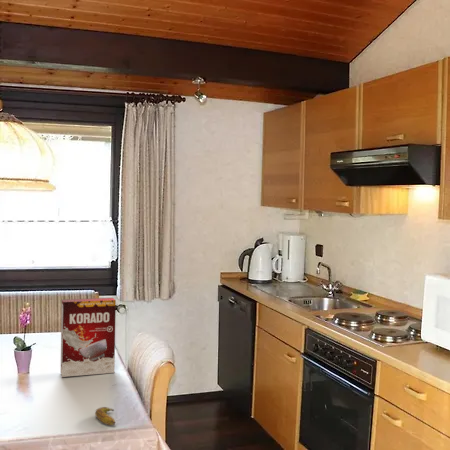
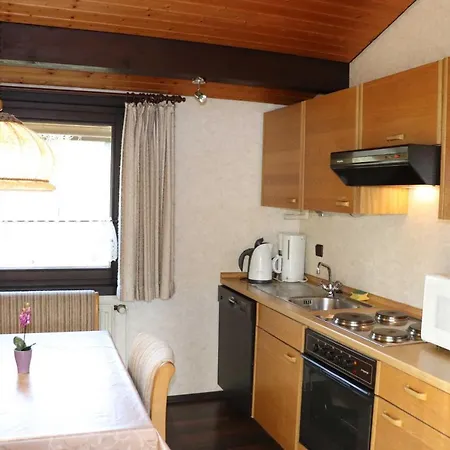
- cereal box [60,297,117,378]
- banana [94,406,116,426]
